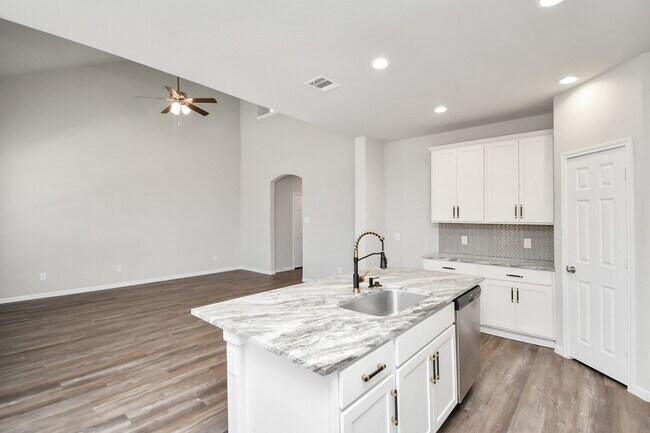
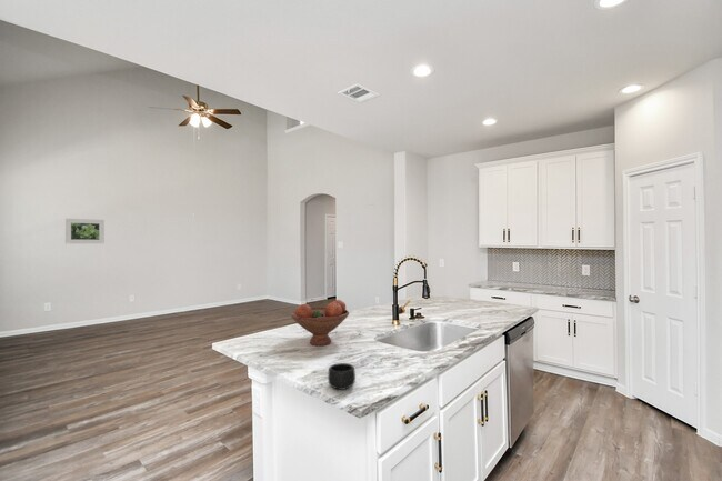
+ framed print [64,218,106,244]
+ mug [327,362,357,391]
+ fruit bowl [290,299,350,347]
